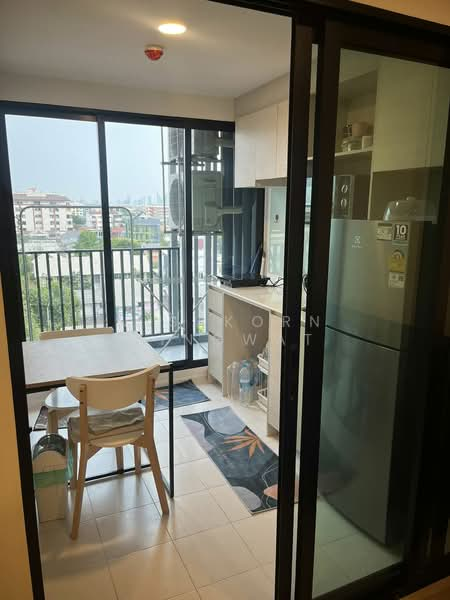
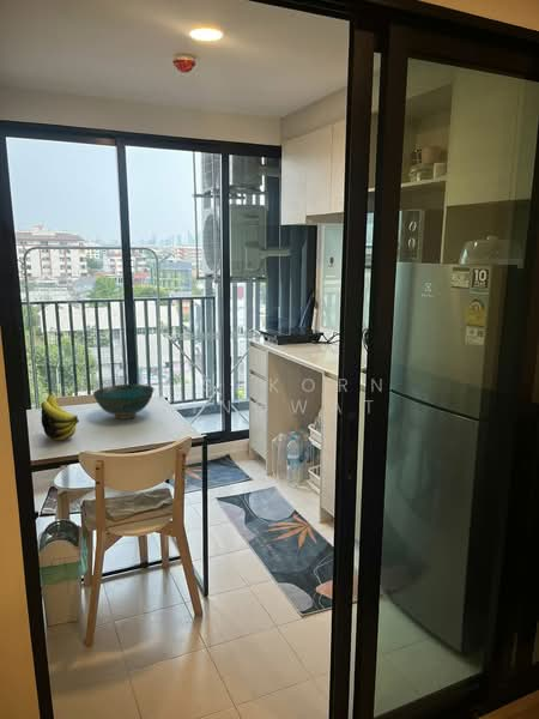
+ banana [40,393,80,441]
+ bowl [92,383,155,421]
